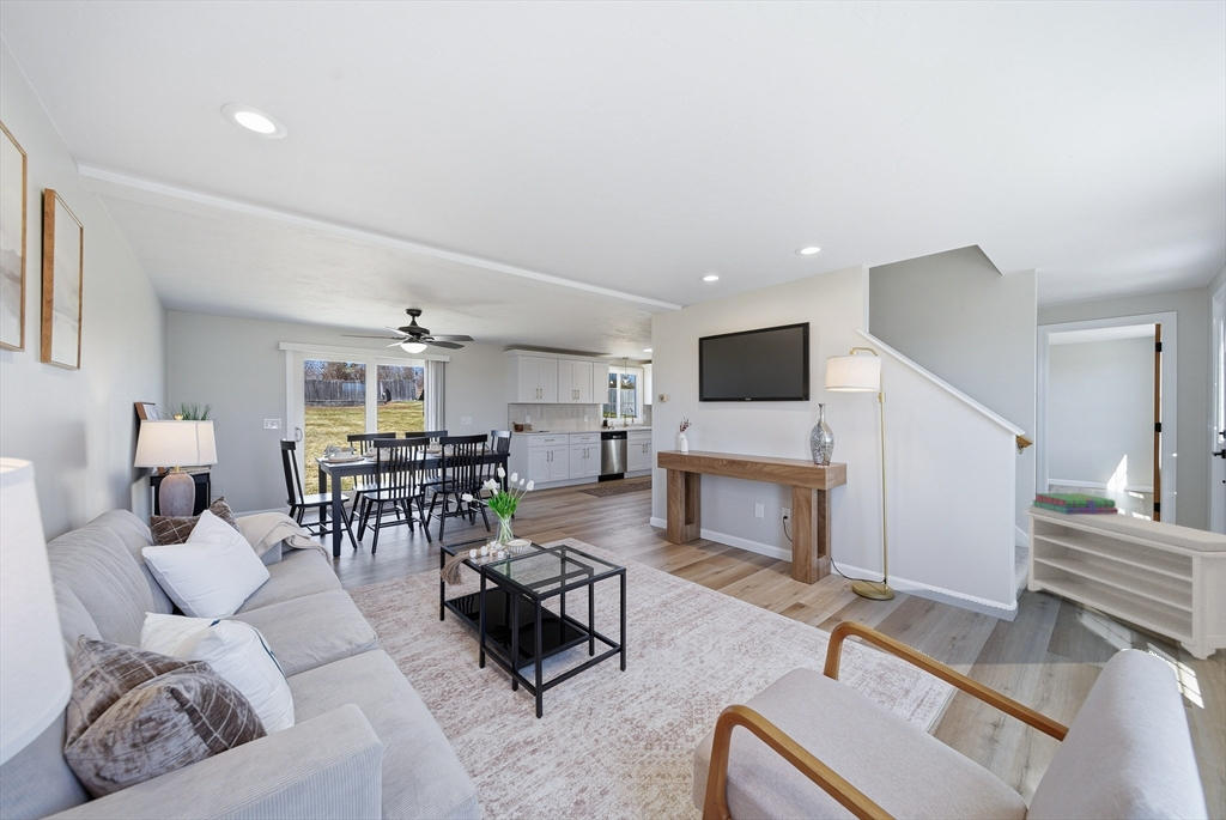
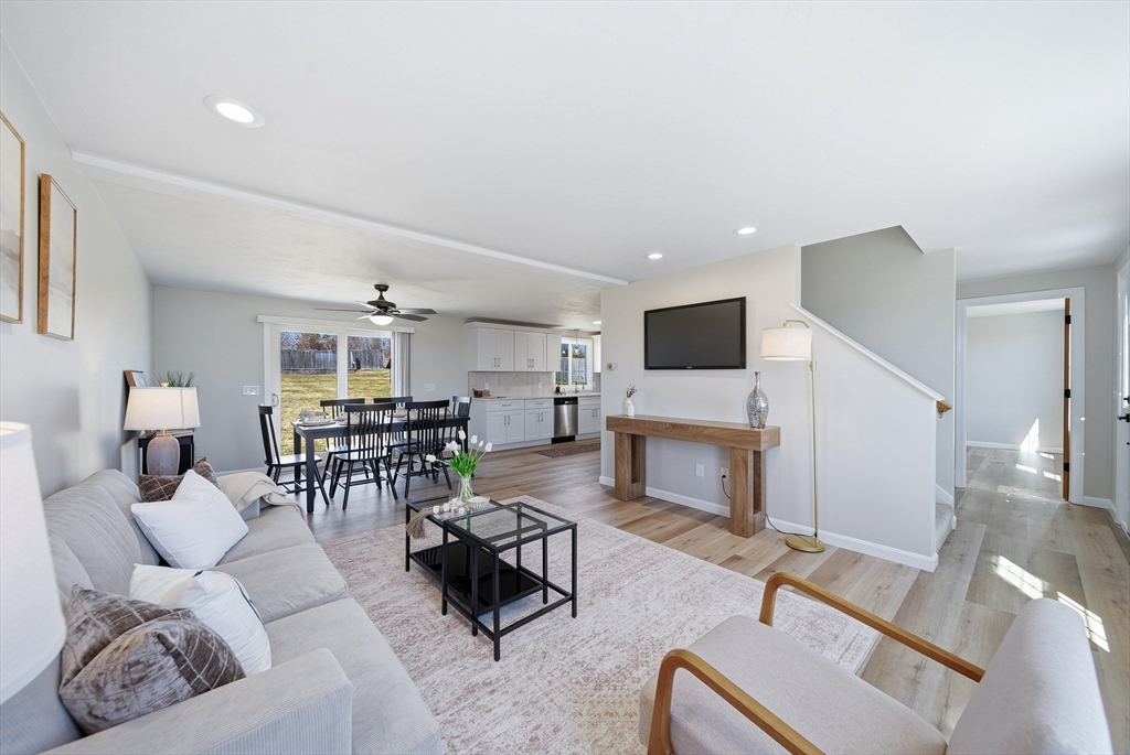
- bench [1021,504,1226,661]
- stack of books [1032,492,1119,514]
